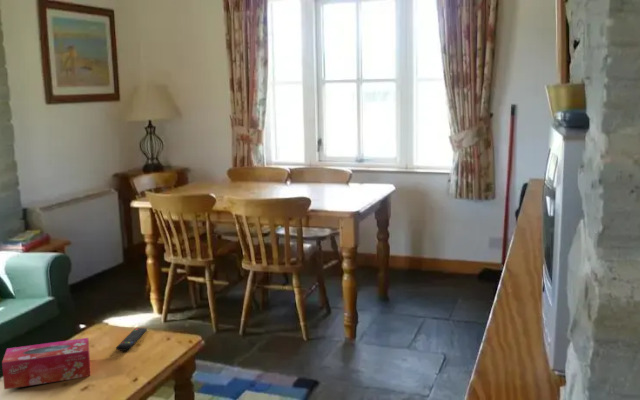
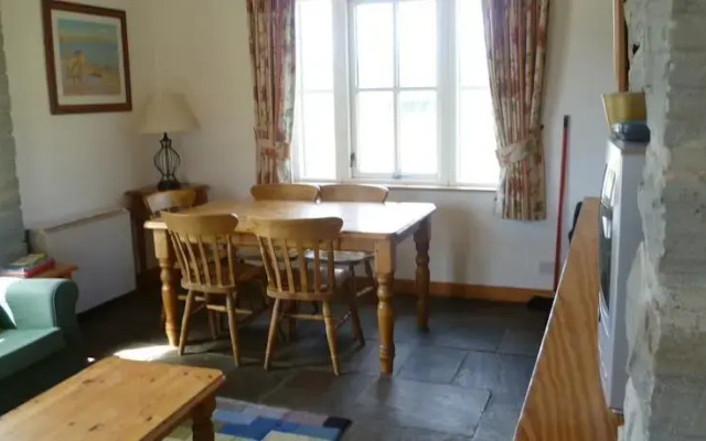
- tissue box [1,337,91,390]
- remote control [115,327,148,352]
